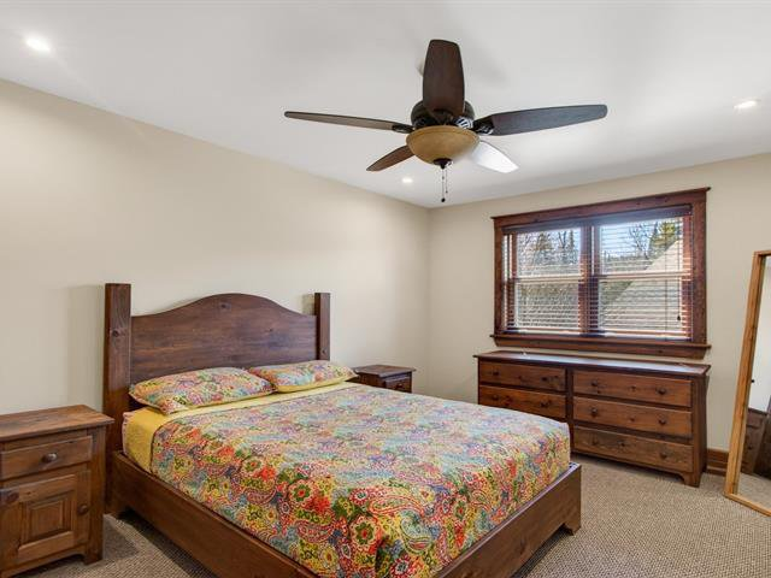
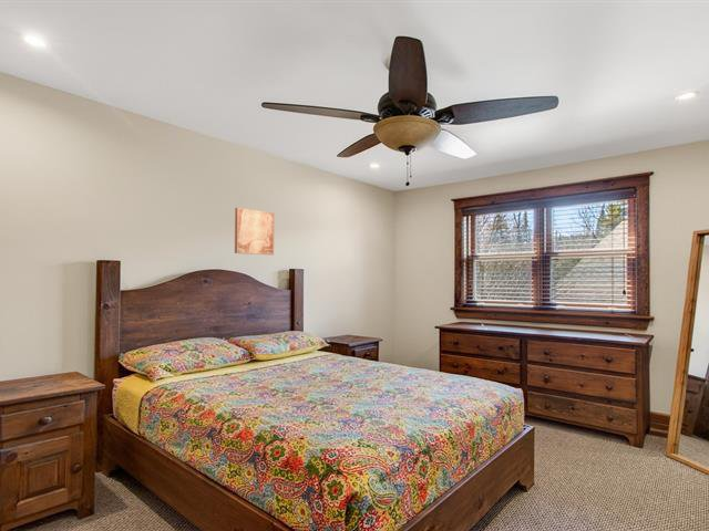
+ wall art [234,207,276,256]
